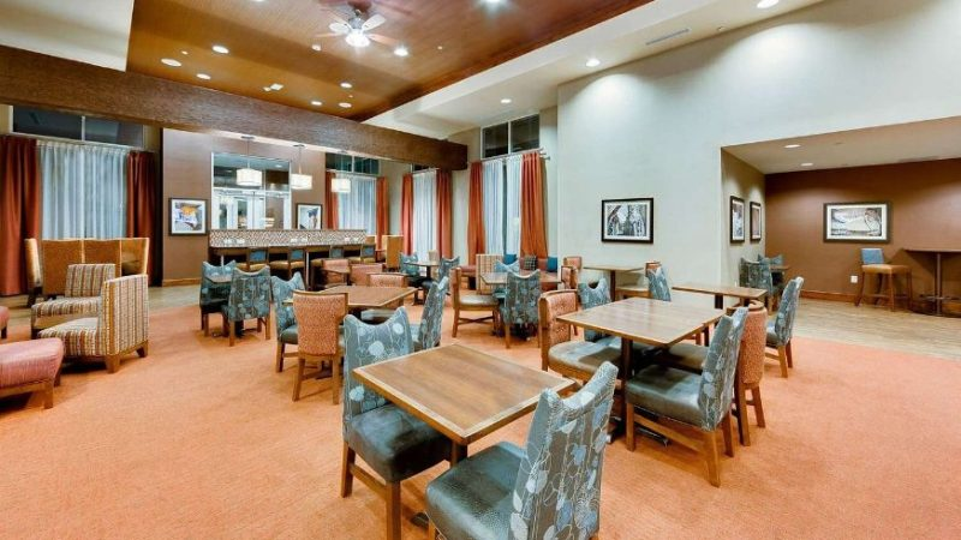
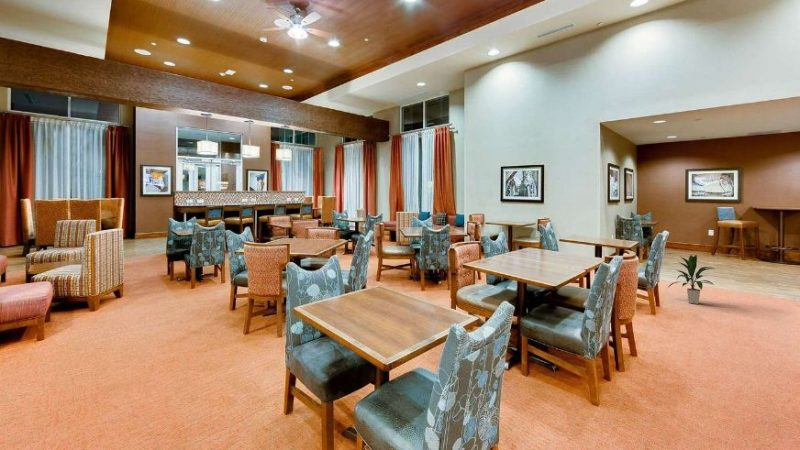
+ indoor plant [668,254,714,305]
